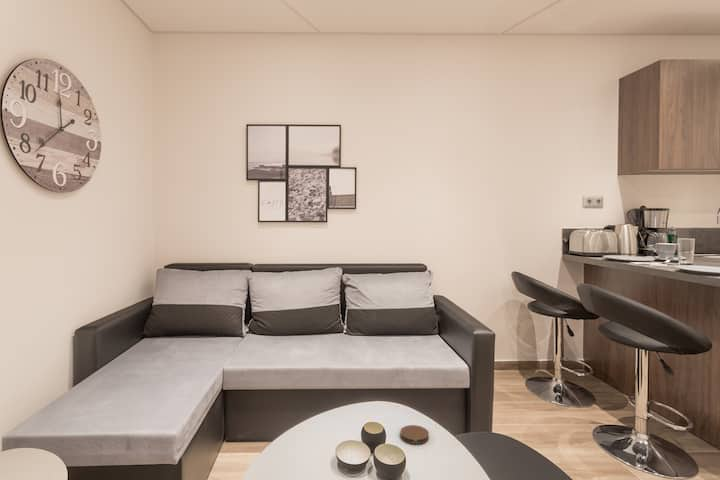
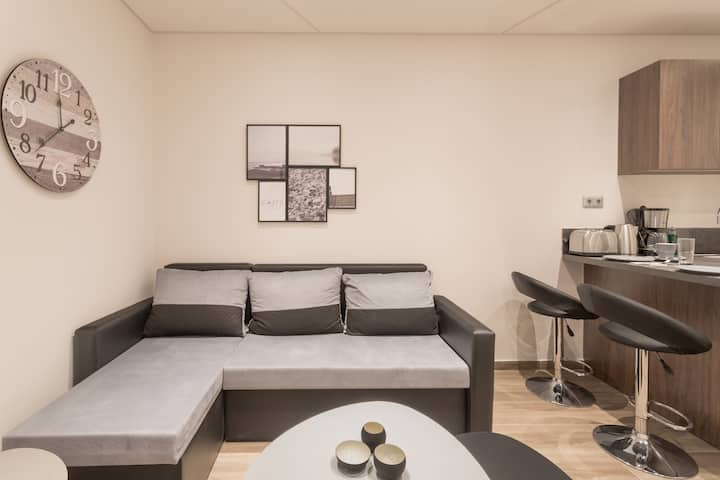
- coaster [399,424,430,445]
